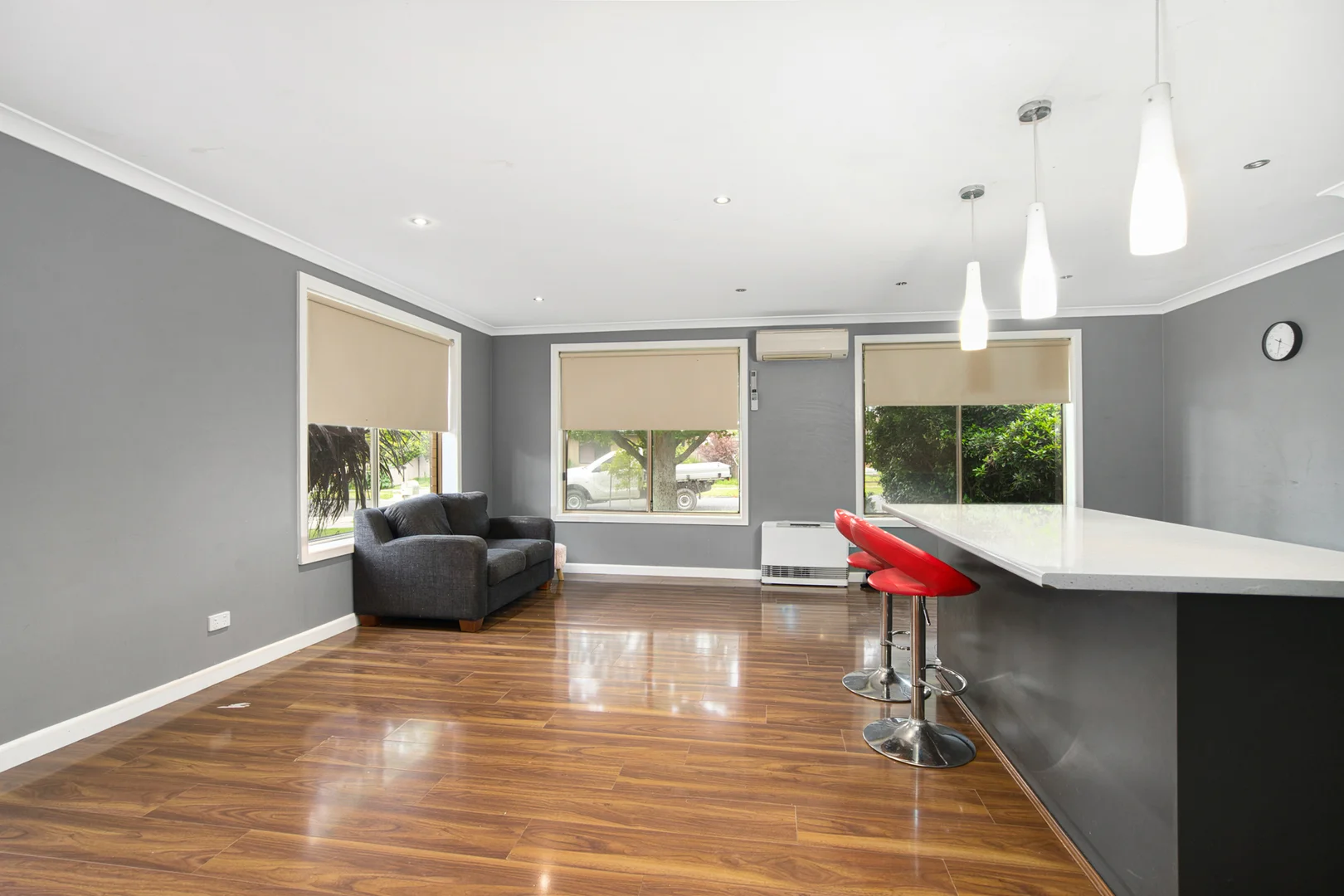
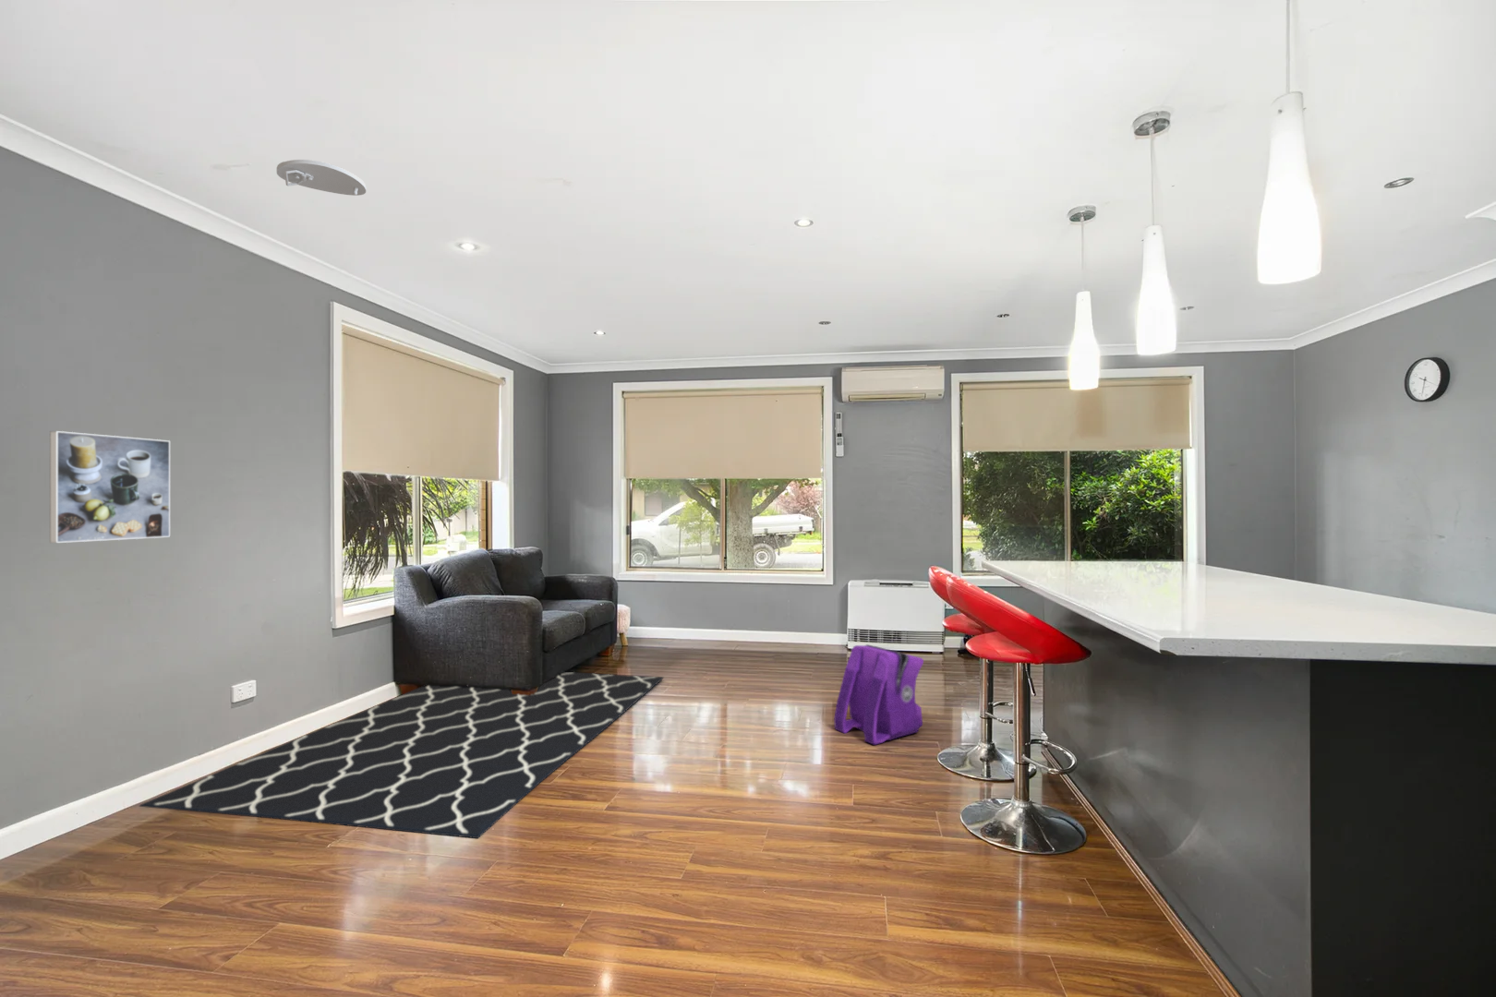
+ smoke detector [276,159,366,197]
+ rug [138,671,665,839]
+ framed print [49,431,170,544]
+ backpack [833,643,924,746]
